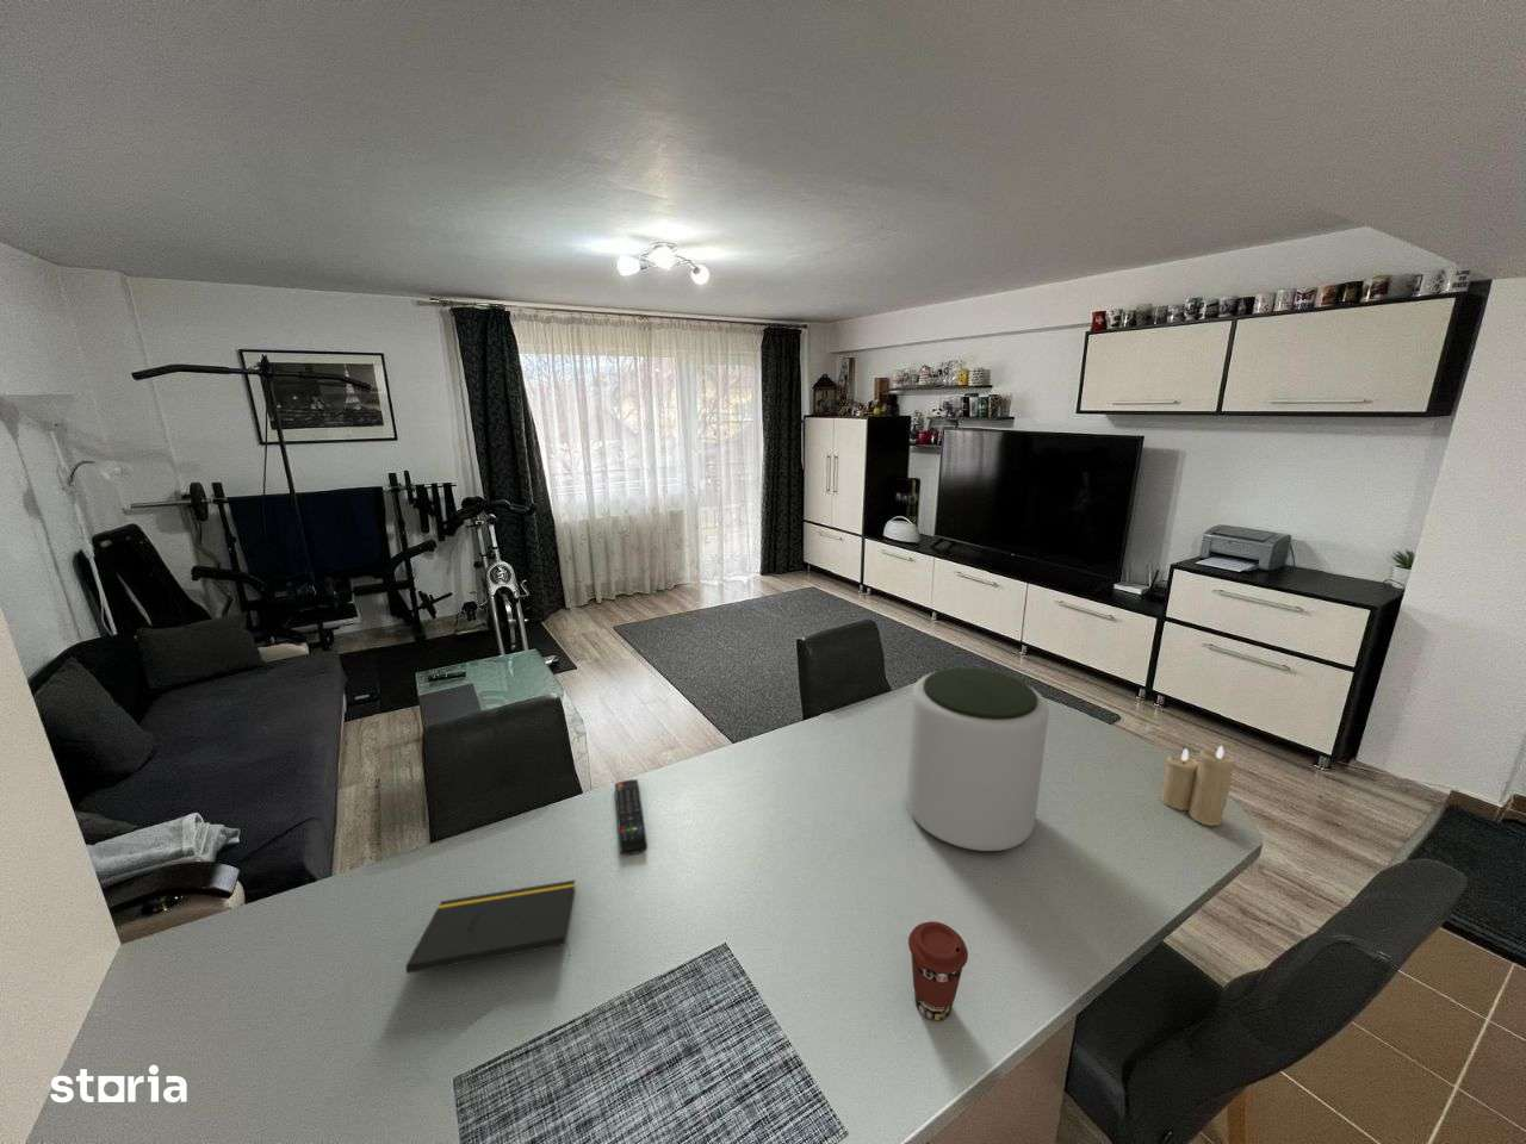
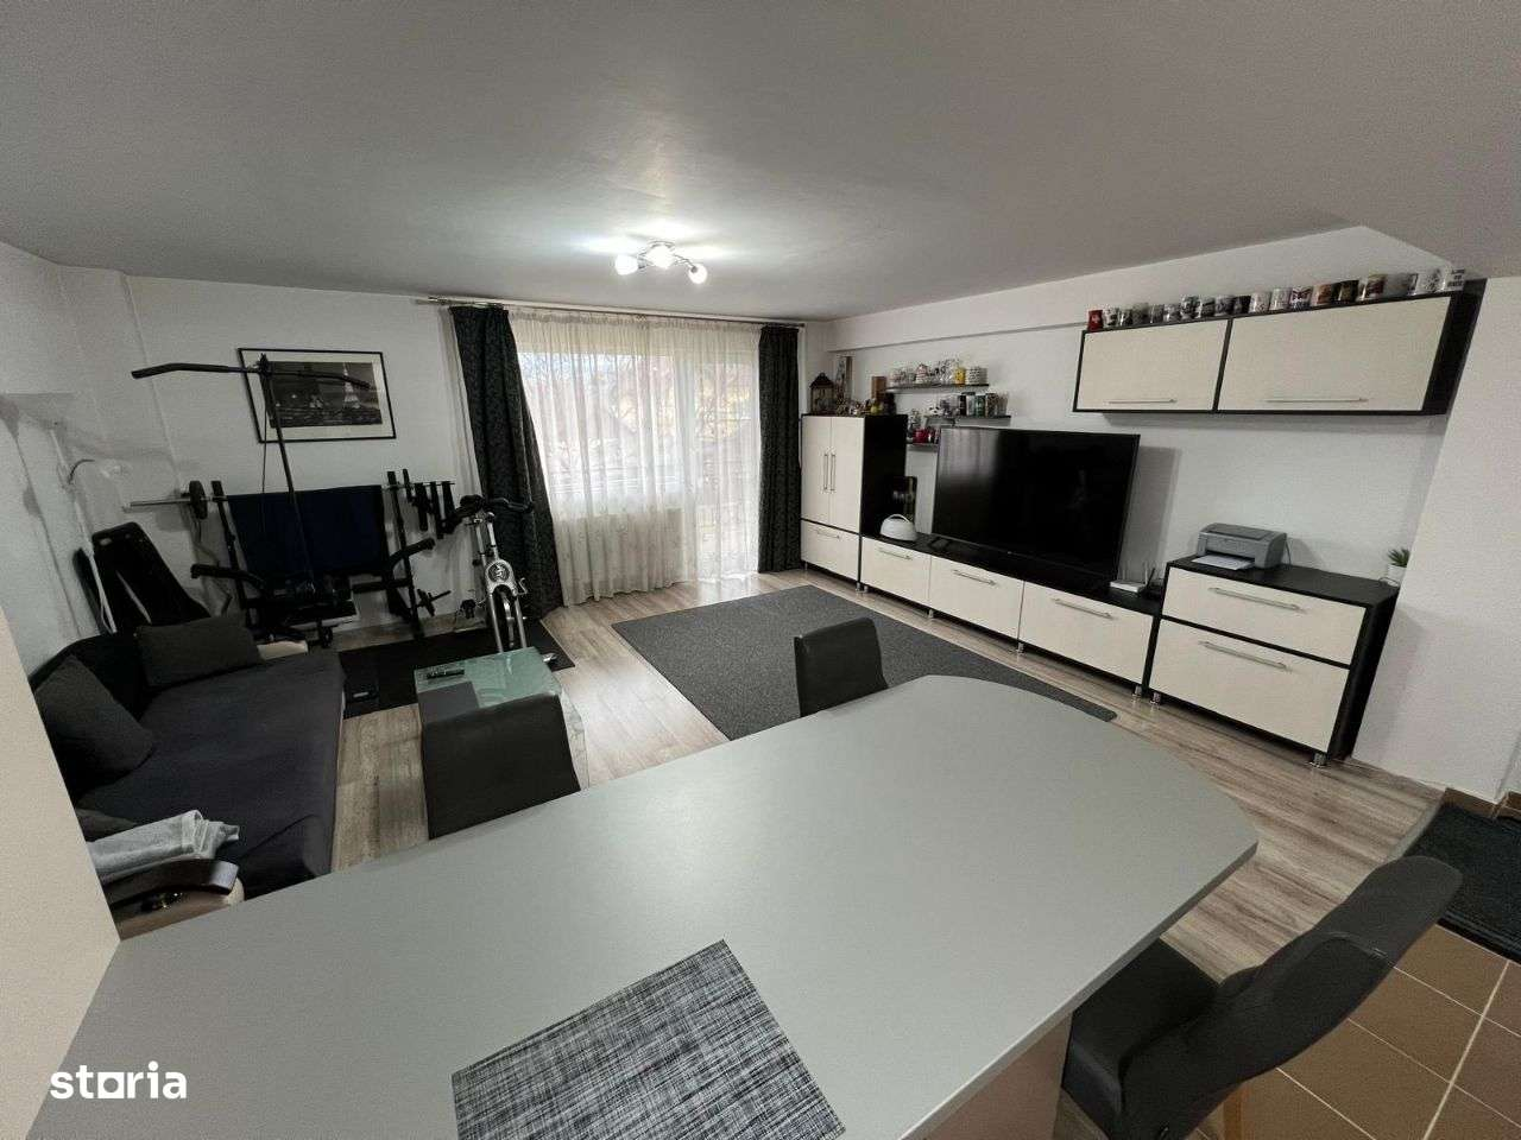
- remote control [614,779,649,856]
- candle [1158,745,1236,827]
- notepad [404,880,577,975]
- coffee cup [907,920,970,1023]
- plant pot [905,667,1049,852]
